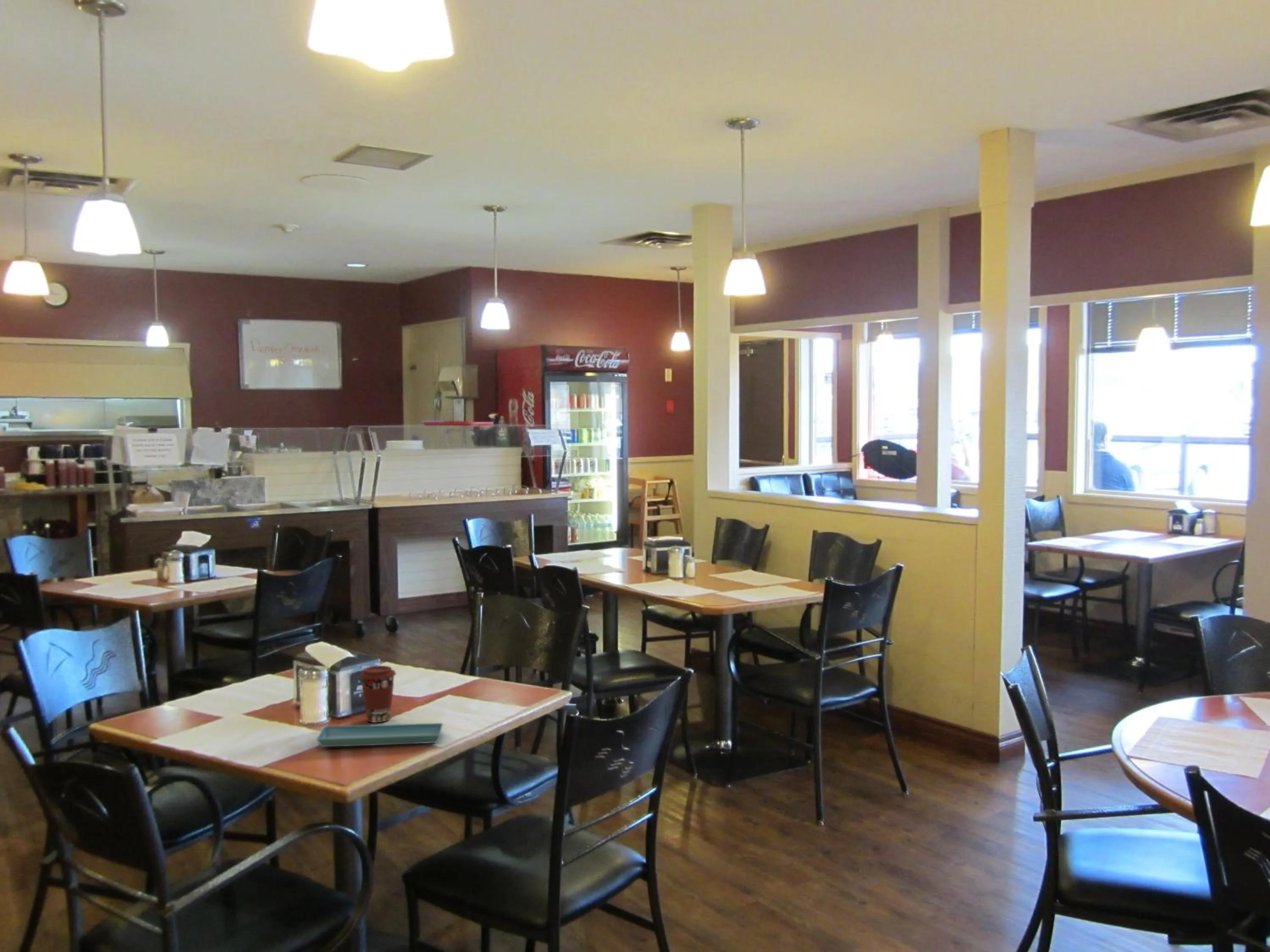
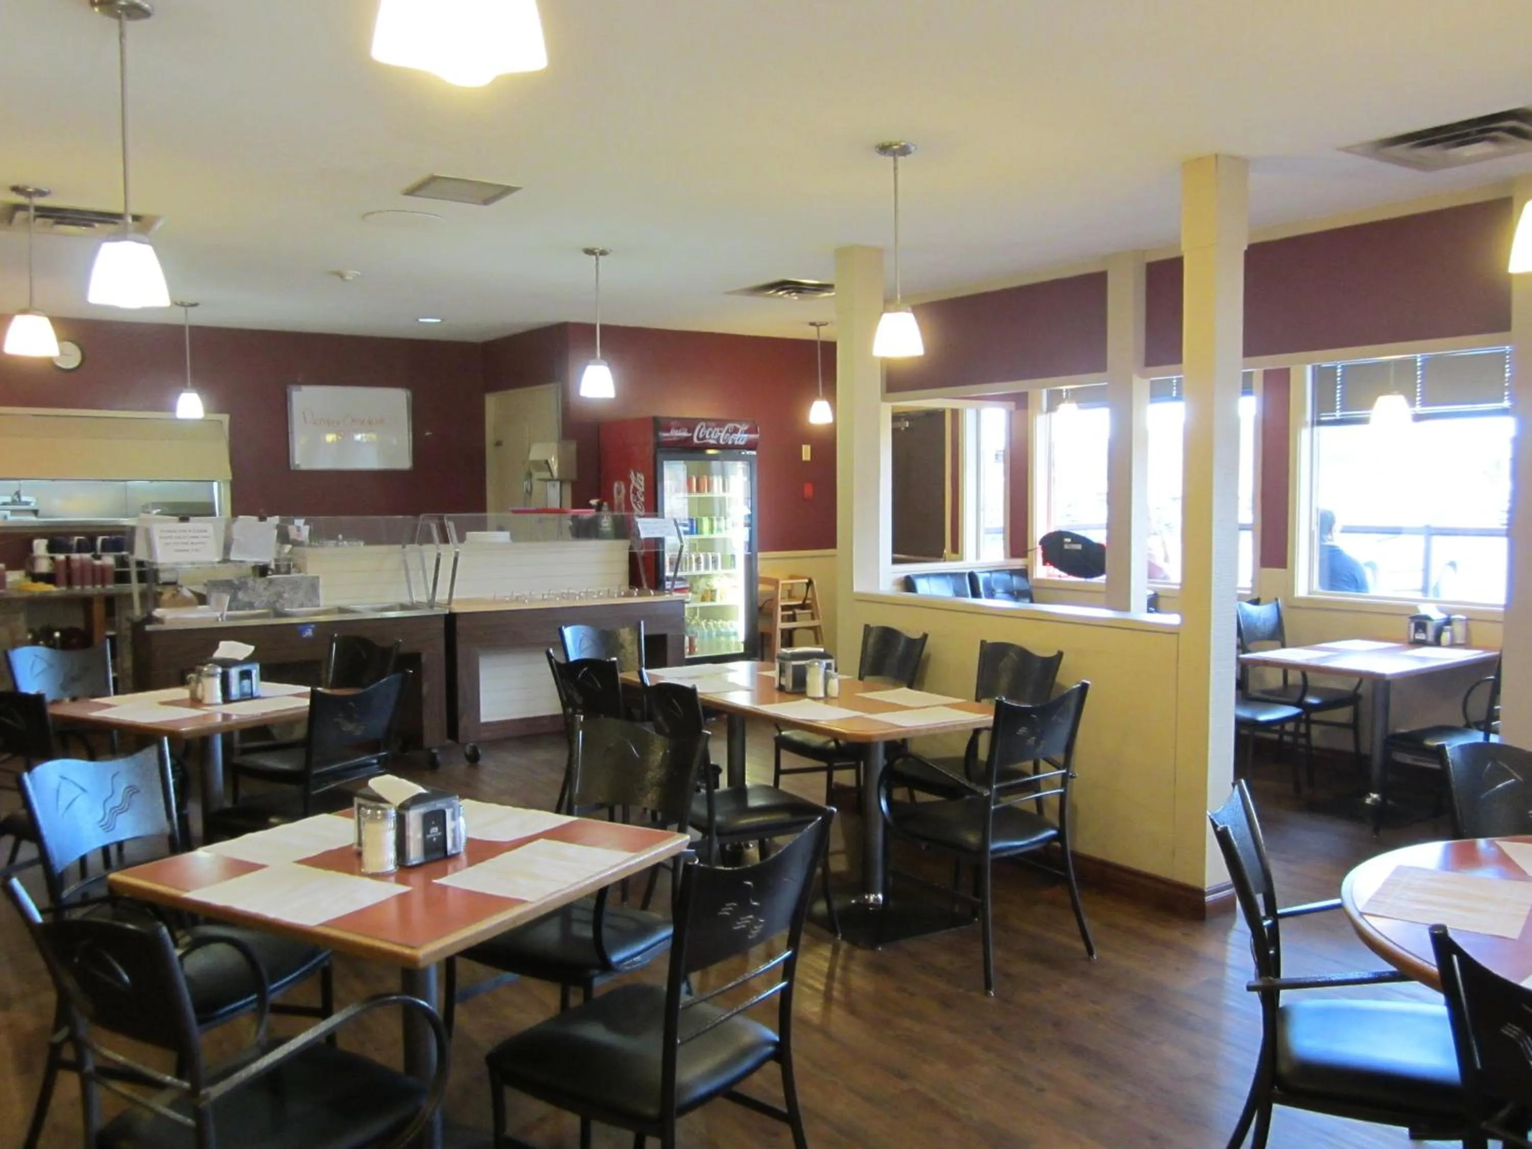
- saucer [316,723,444,747]
- coffee cup [359,665,397,723]
